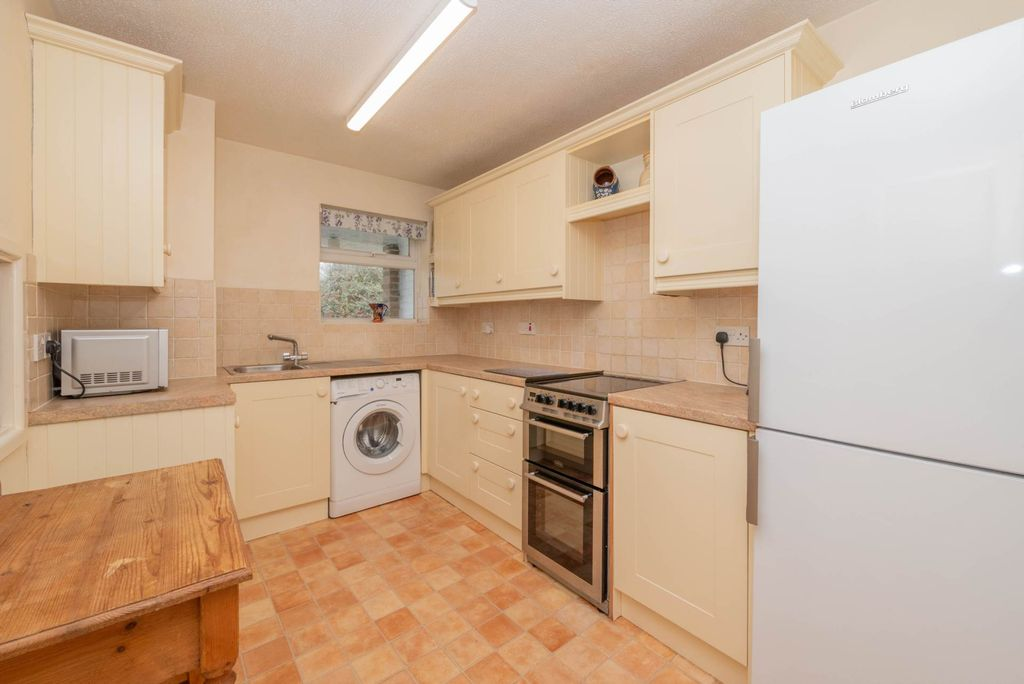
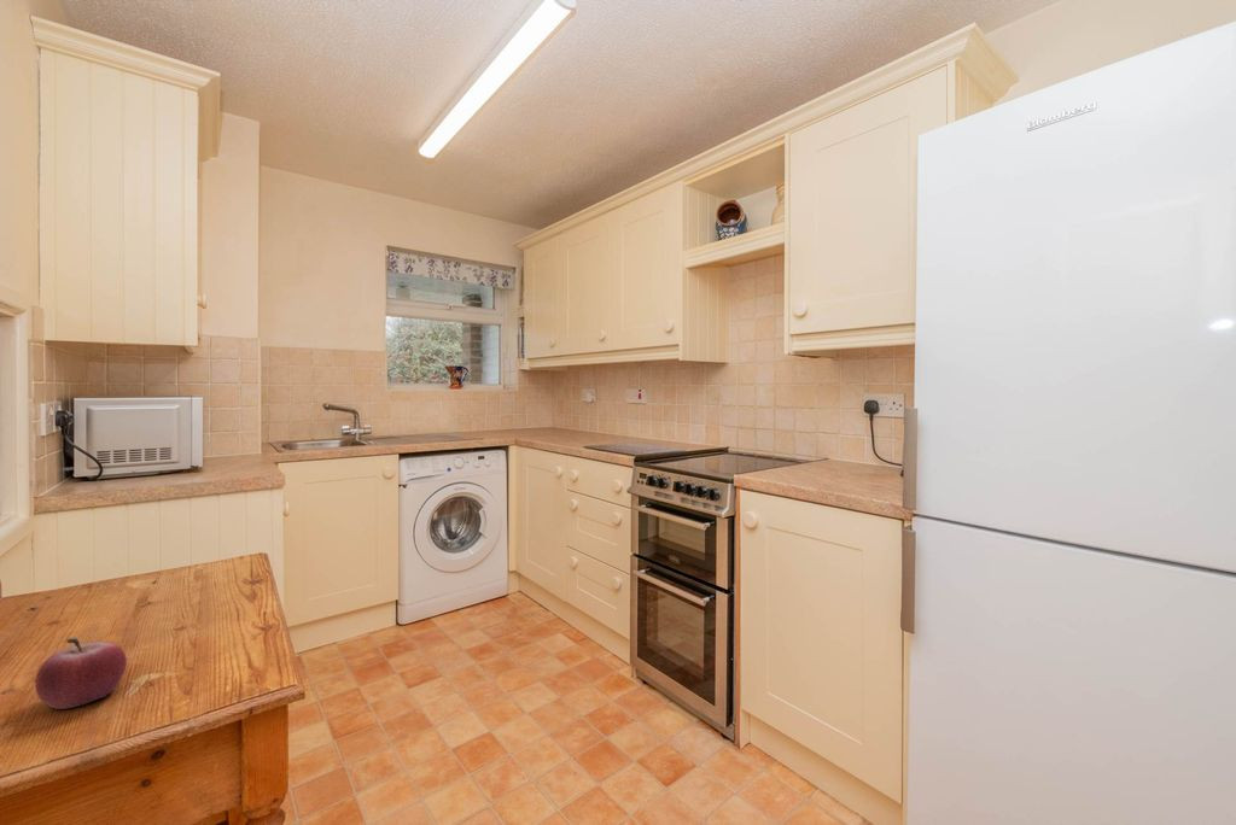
+ fruit [34,636,128,710]
